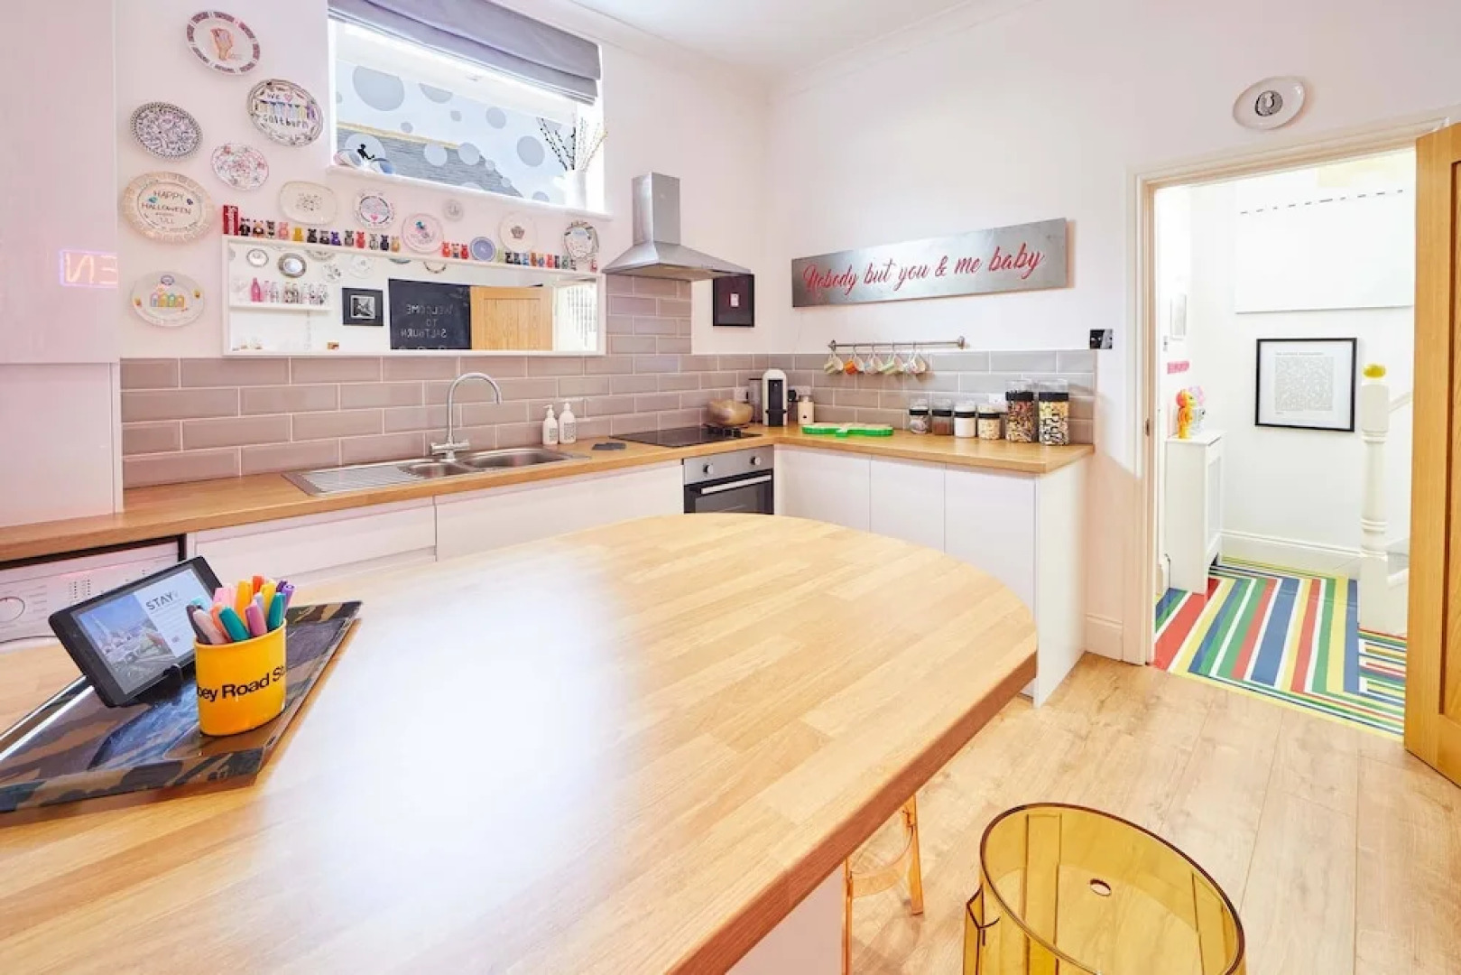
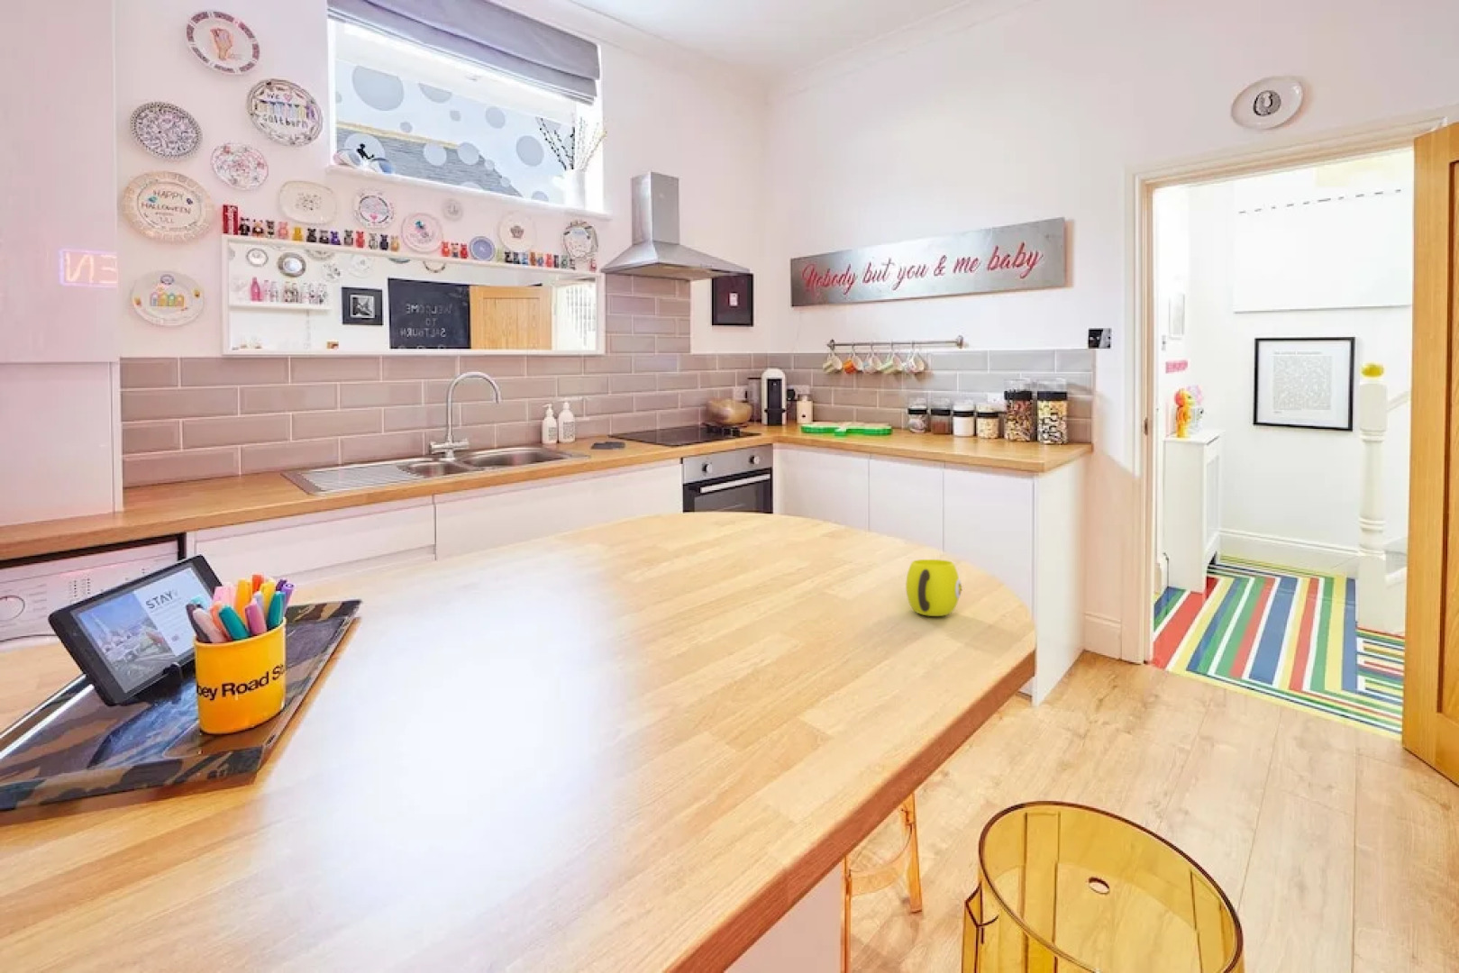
+ cup [905,558,964,617]
